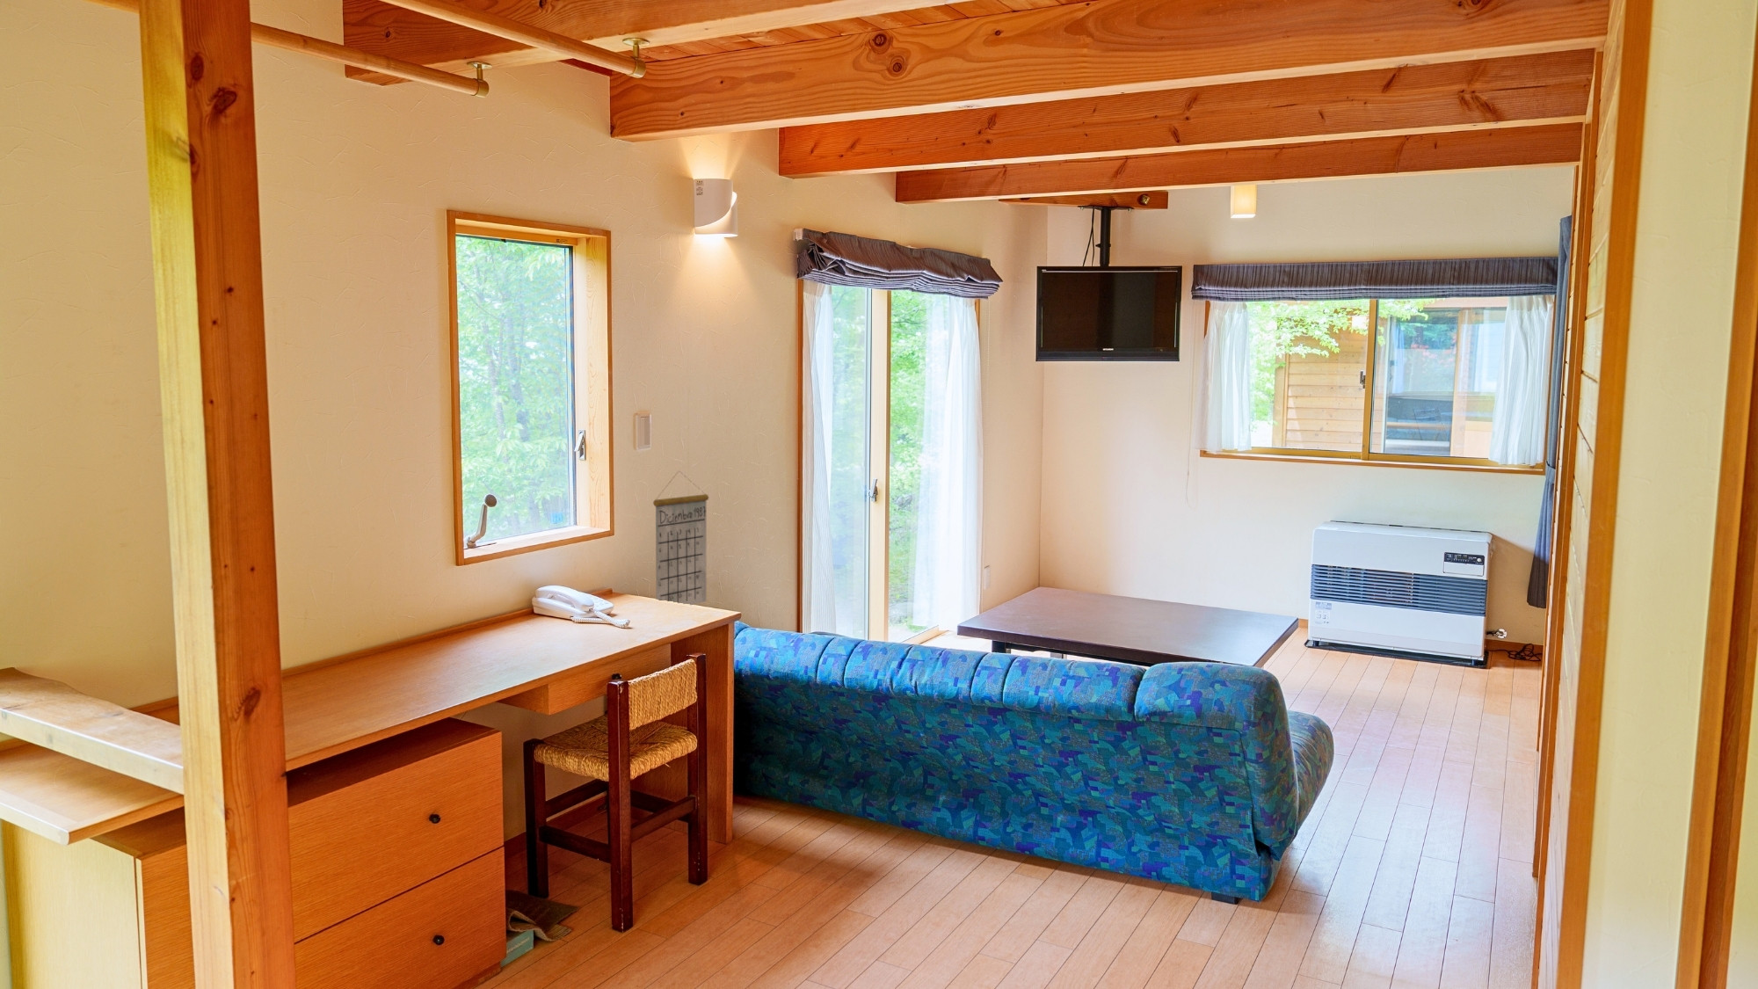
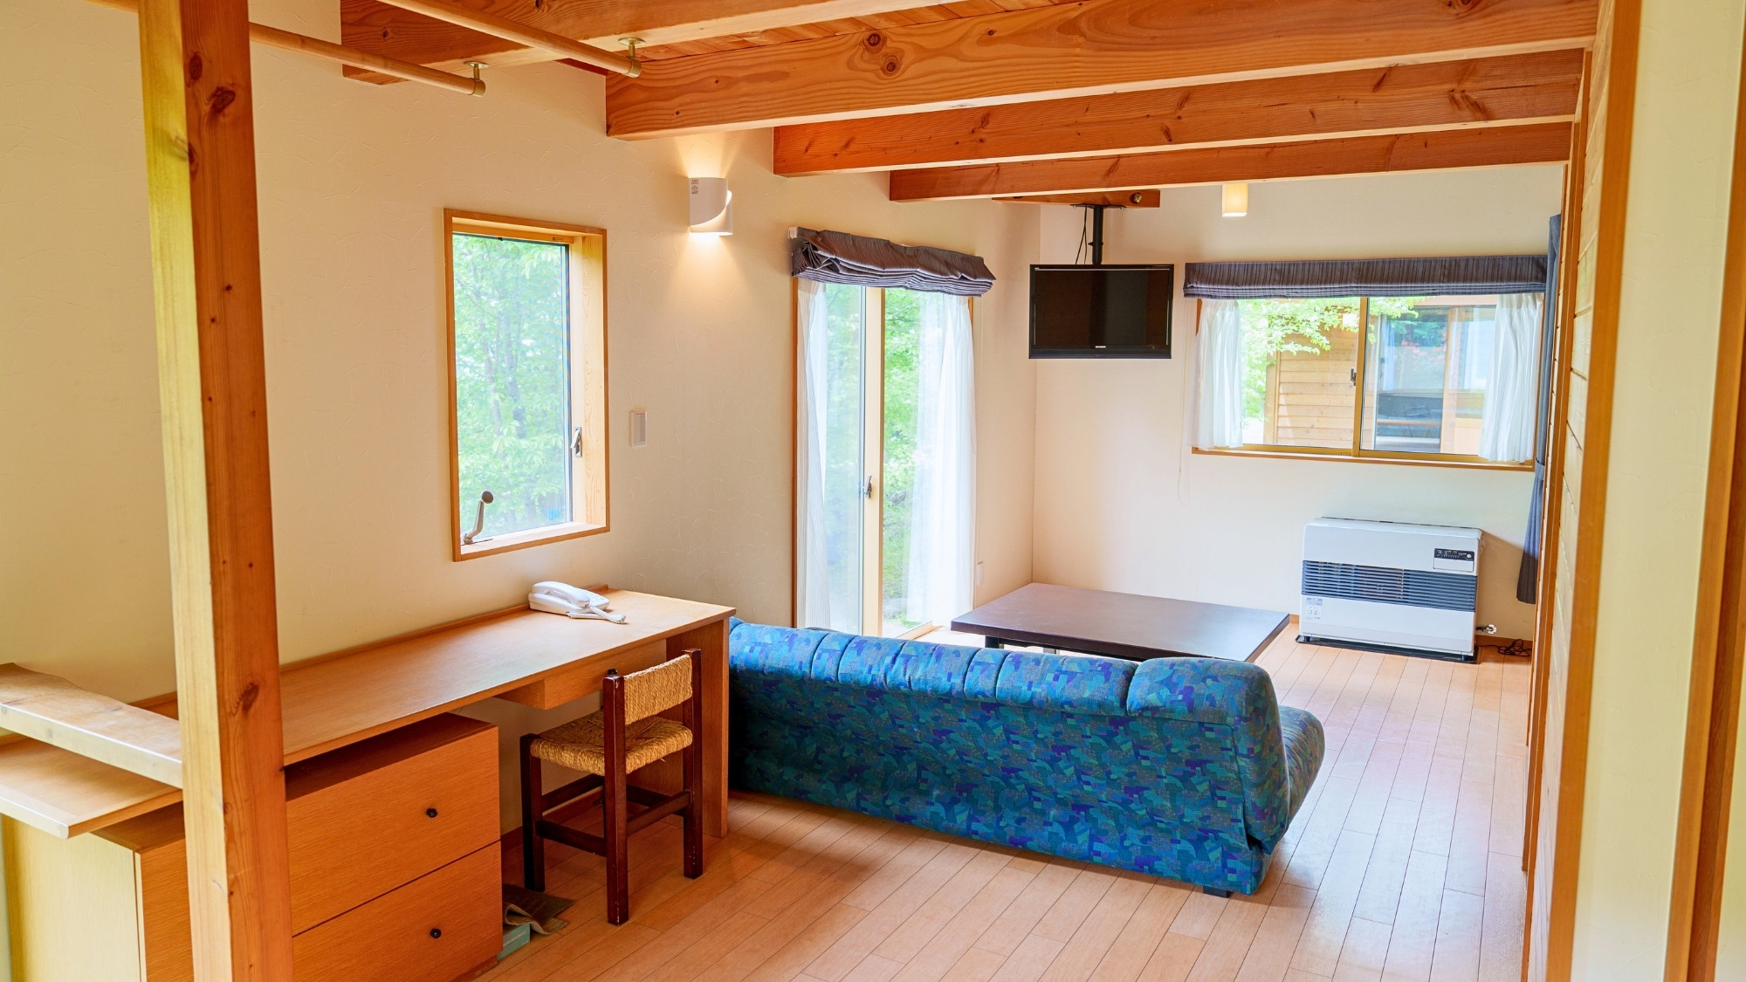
- calendar [652,470,709,606]
